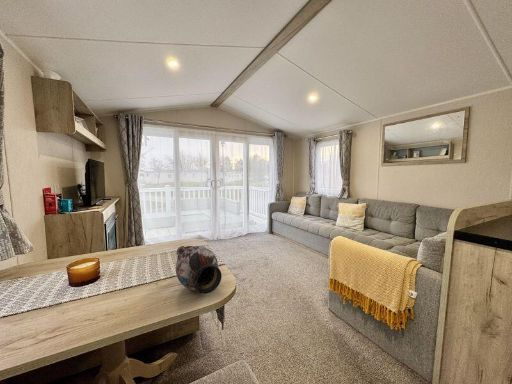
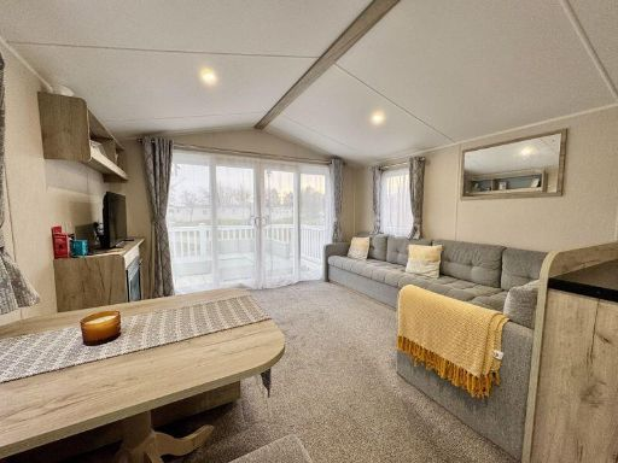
- decorative vase [175,245,223,295]
